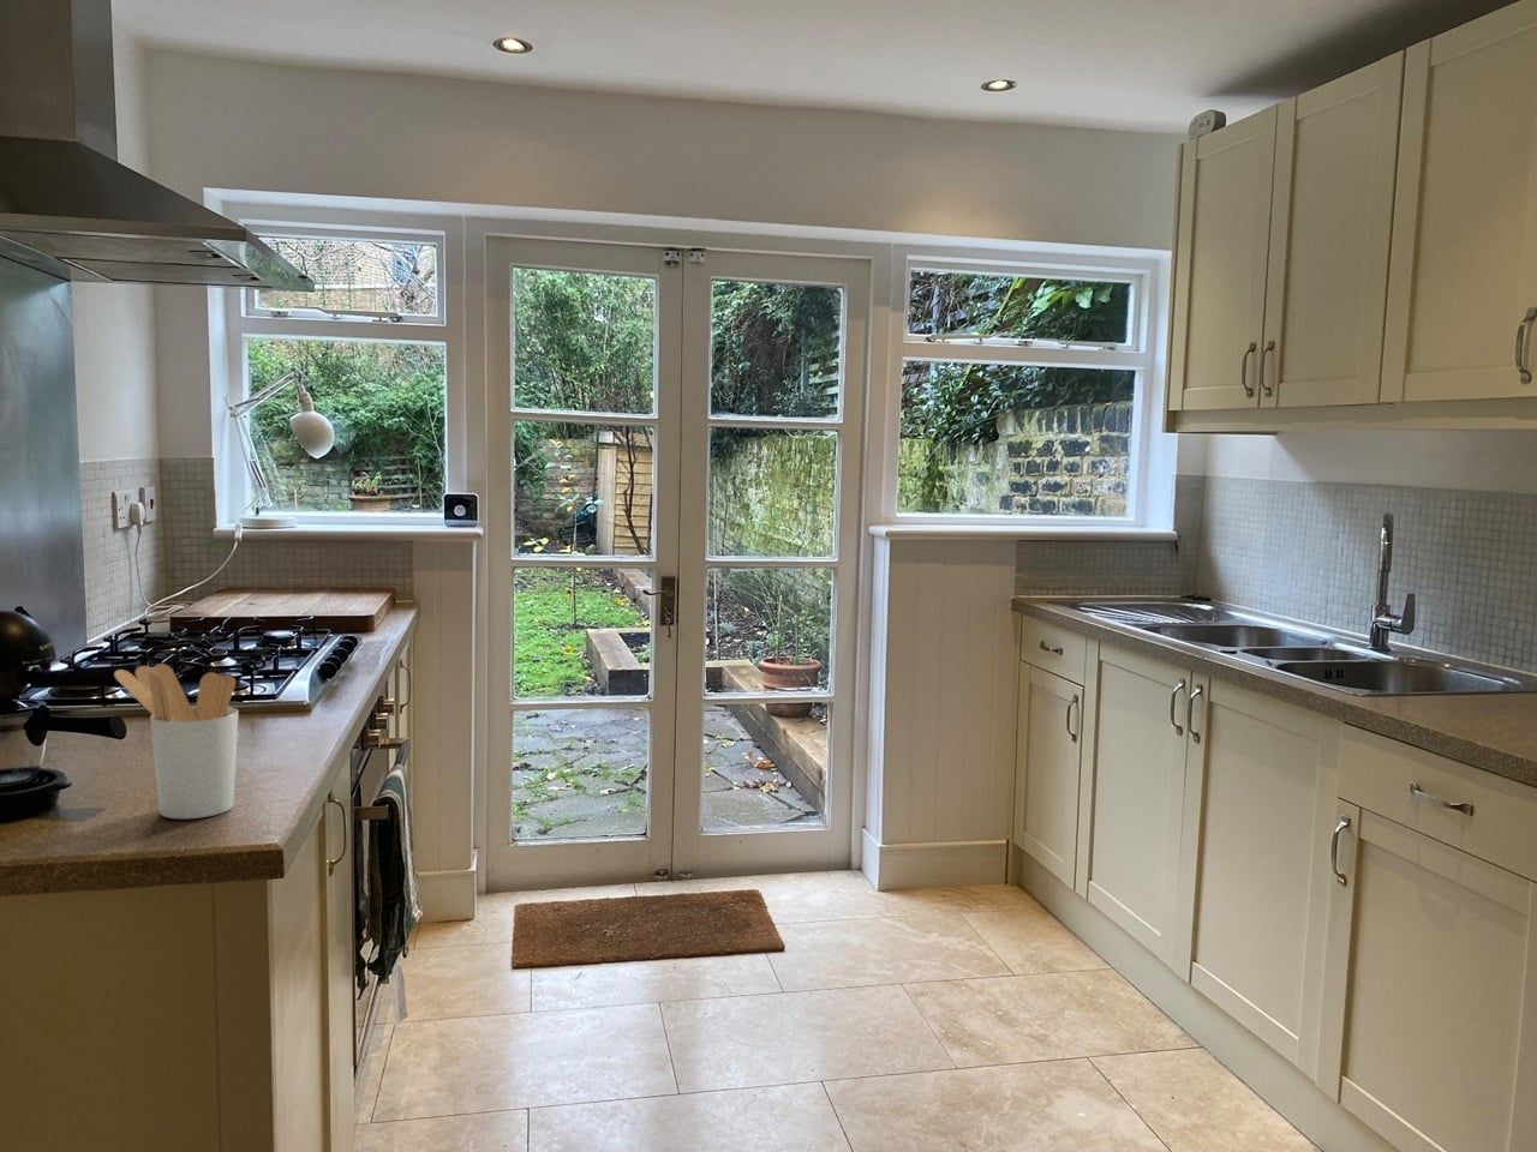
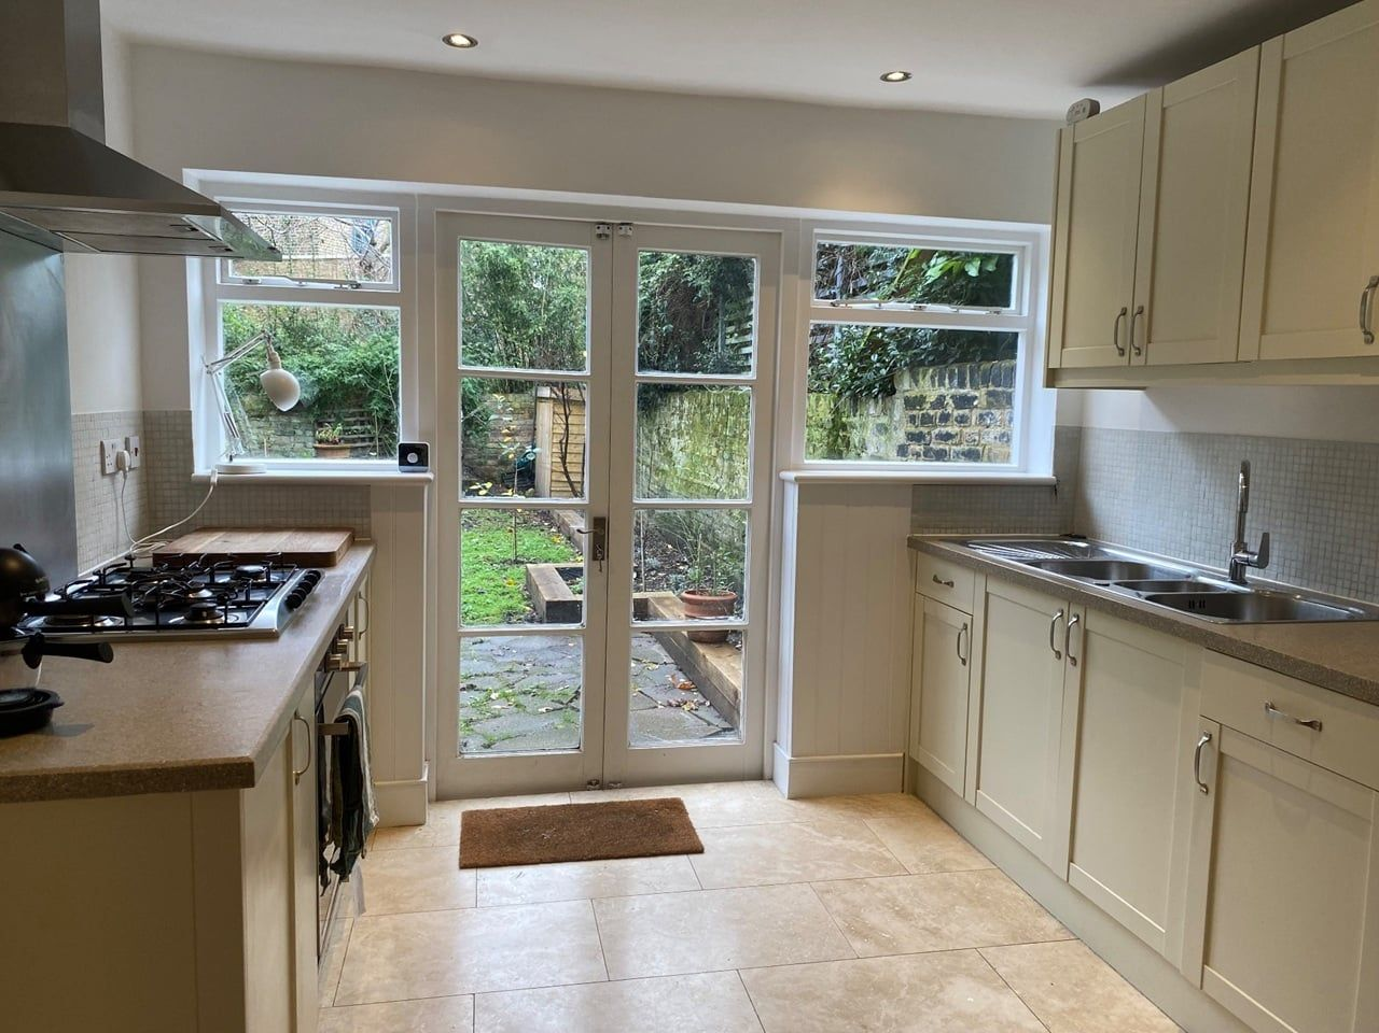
- utensil holder [113,662,240,819]
